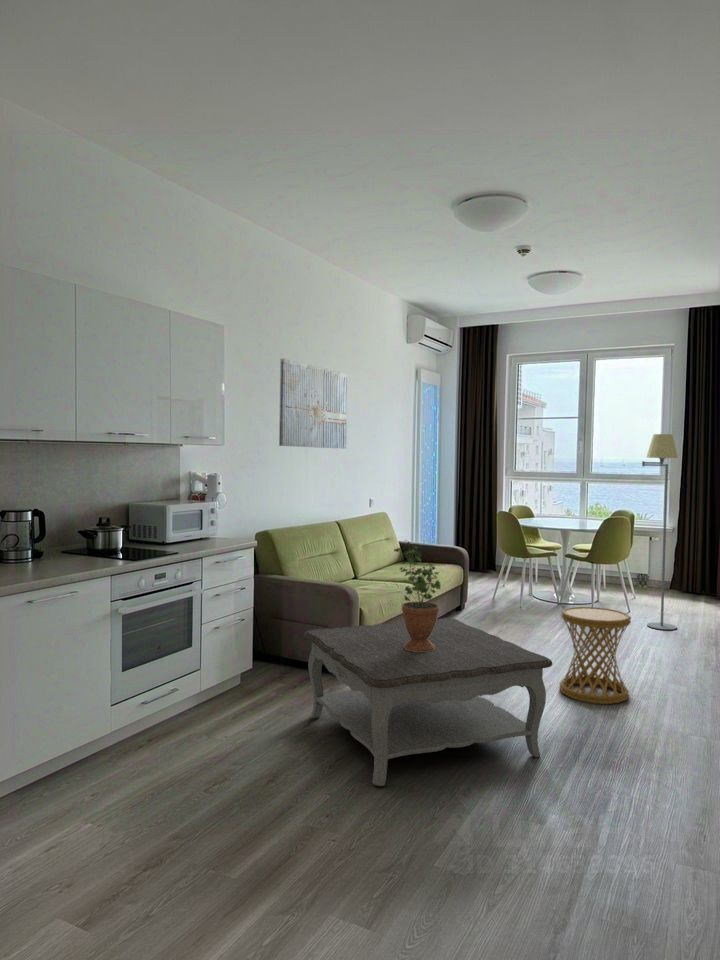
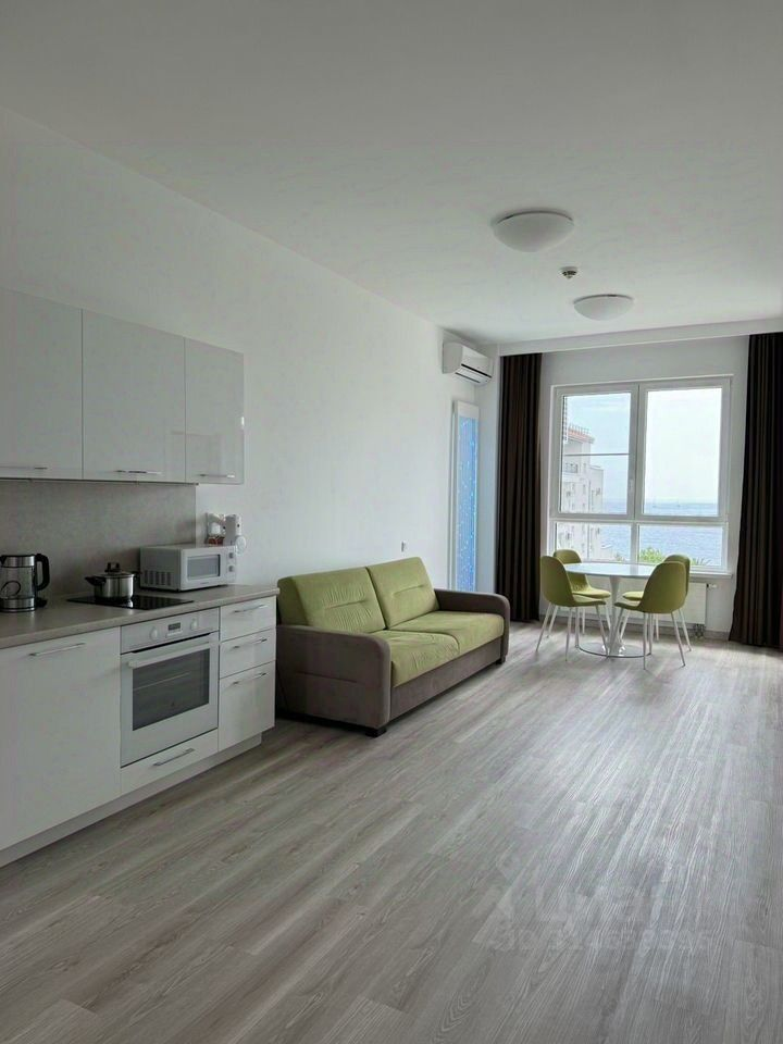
- wall art [278,358,348,450]
- coffee table [303,617,553,787]
- side table [558,606,632,705]
- potted plant [393,539,442,652]
- floor lamp [641,433,679,631]
